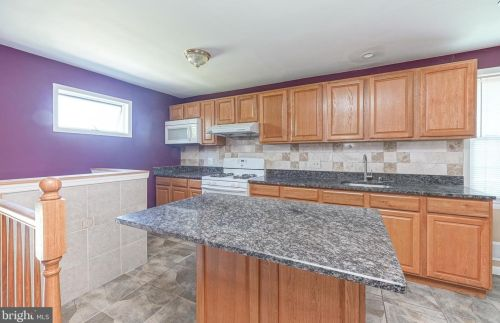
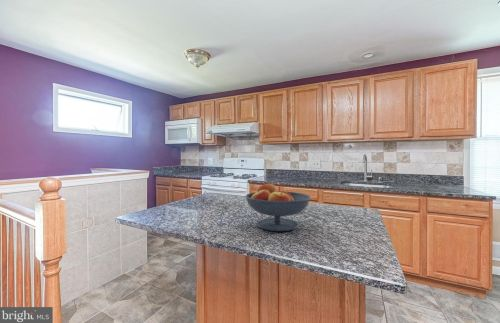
+ fruit bowl [245,182,312,232]
